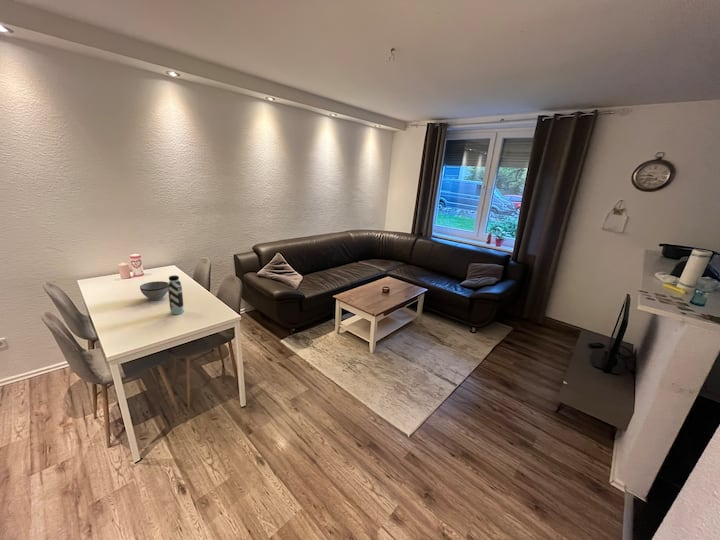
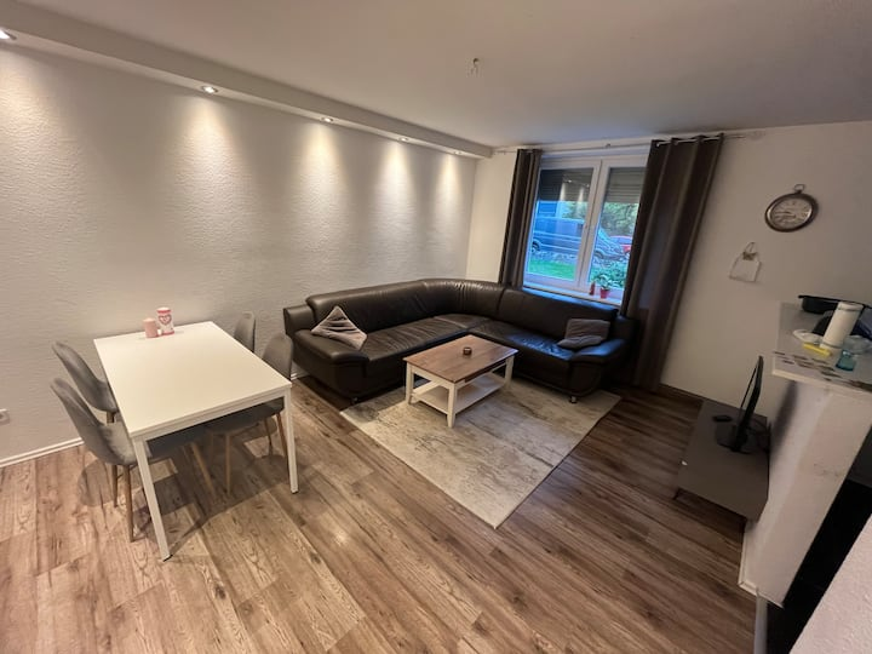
- bowl [139,280,169,301]
- water bottle [167,274,185,315]
